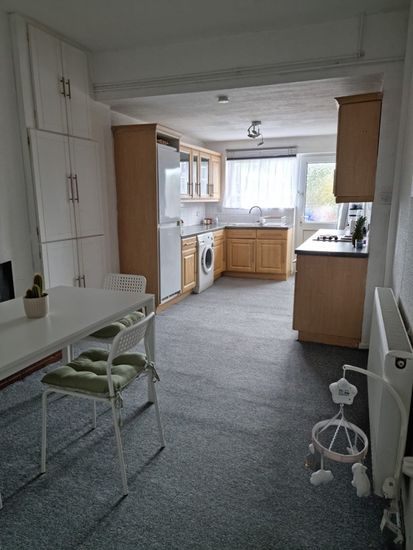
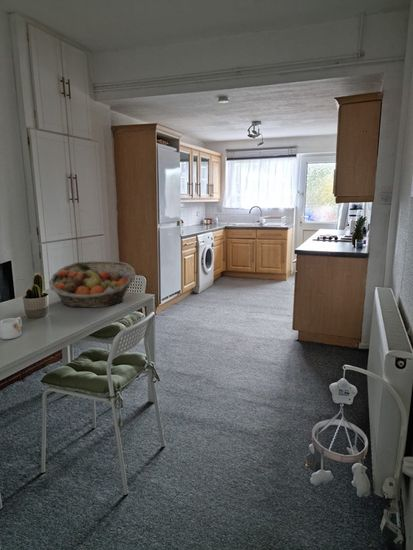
+ fruit basket [48,260,136,308]
+ mug [0,316,23,340]
